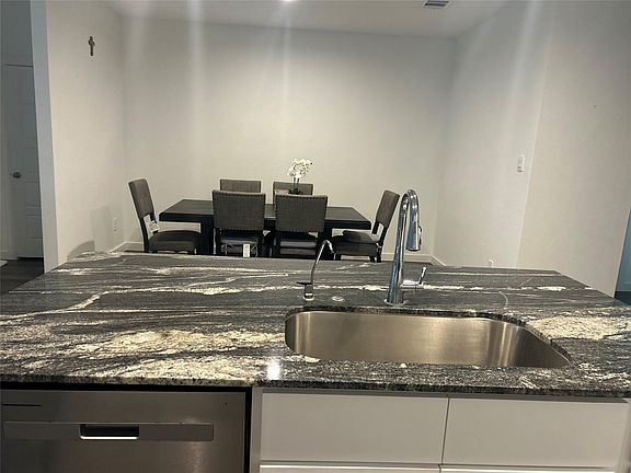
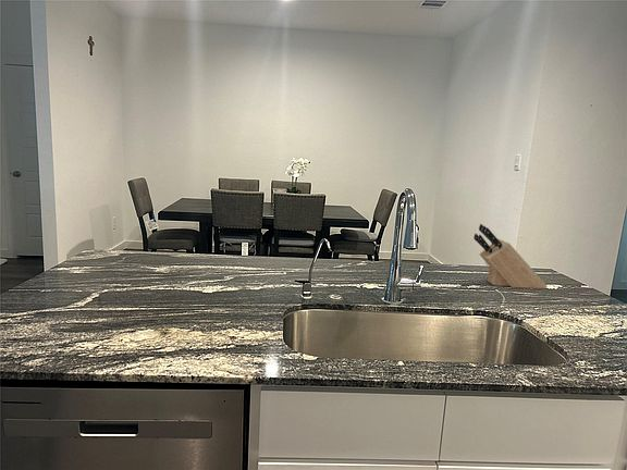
+ knife block [472,223,549,289]
